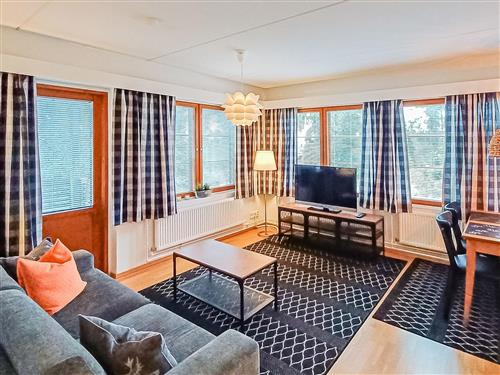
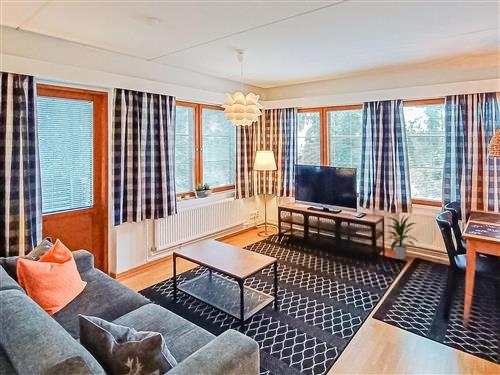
+ indoor plant [383,214,419,260]
